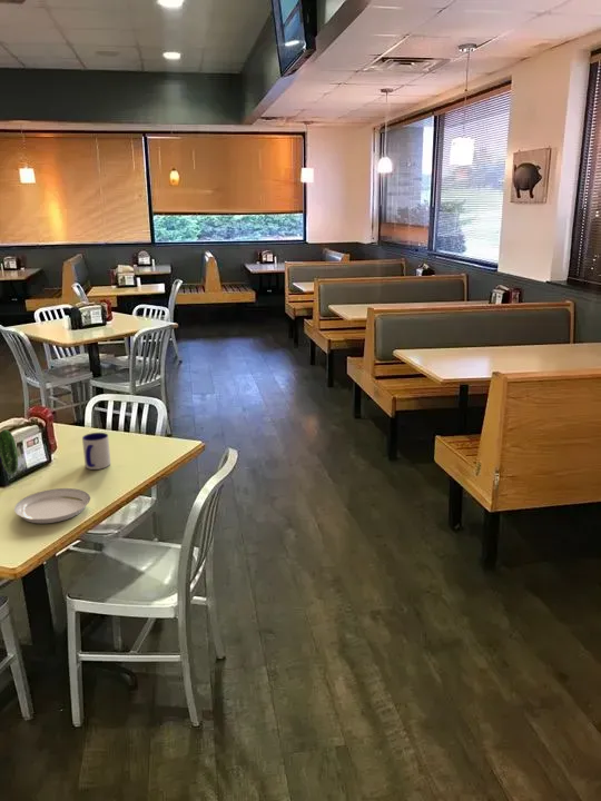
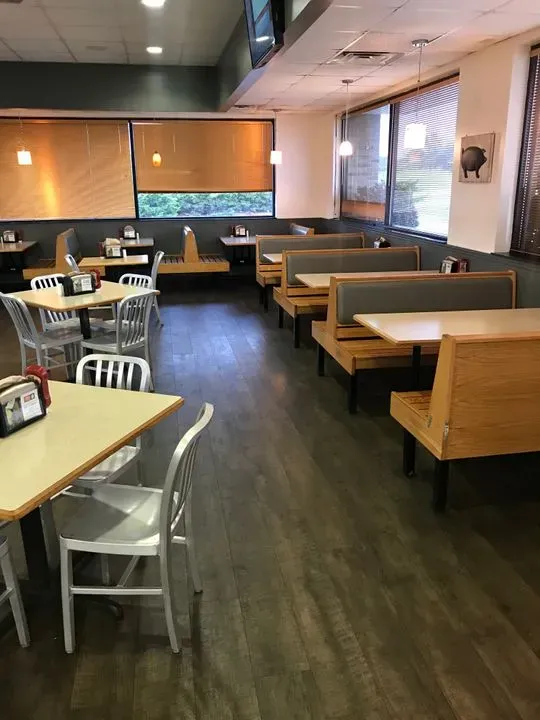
- plate [0,428,91,524]
- mug [81,432,111,471]
